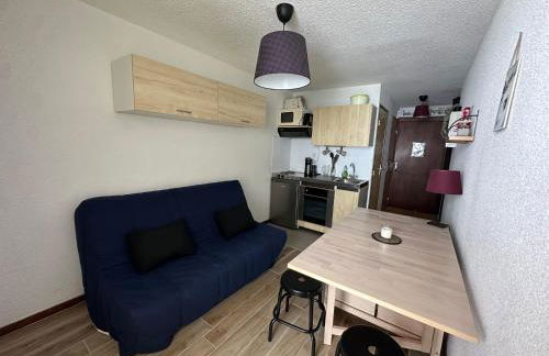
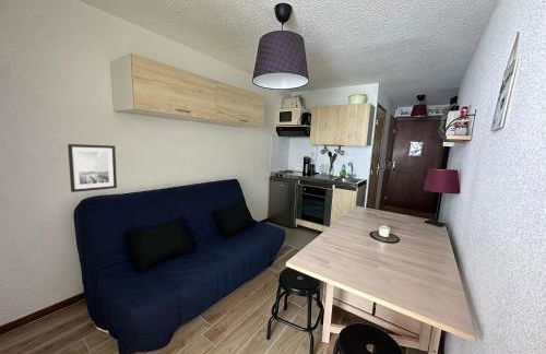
+ wall art [67,143,118,193]
